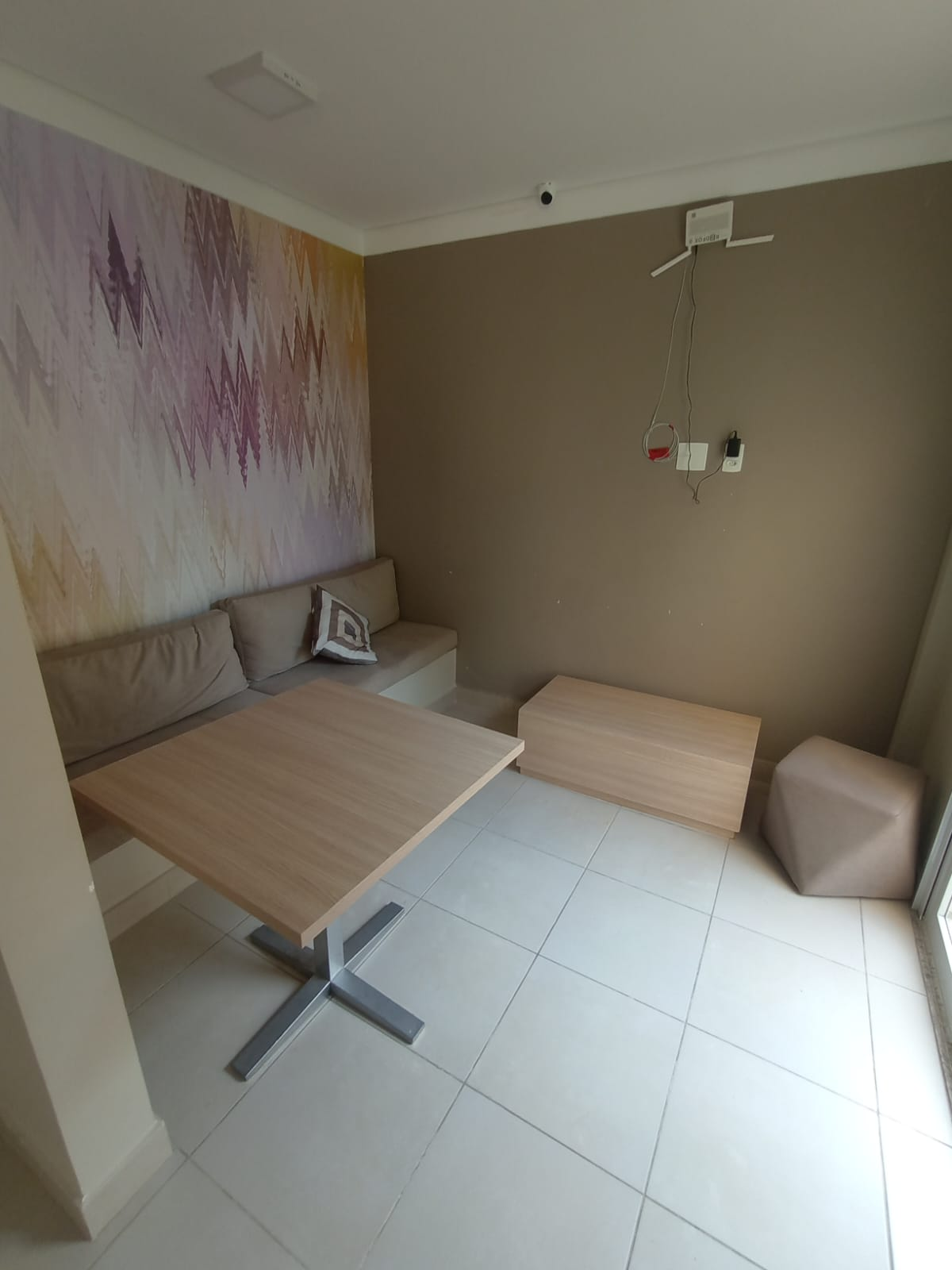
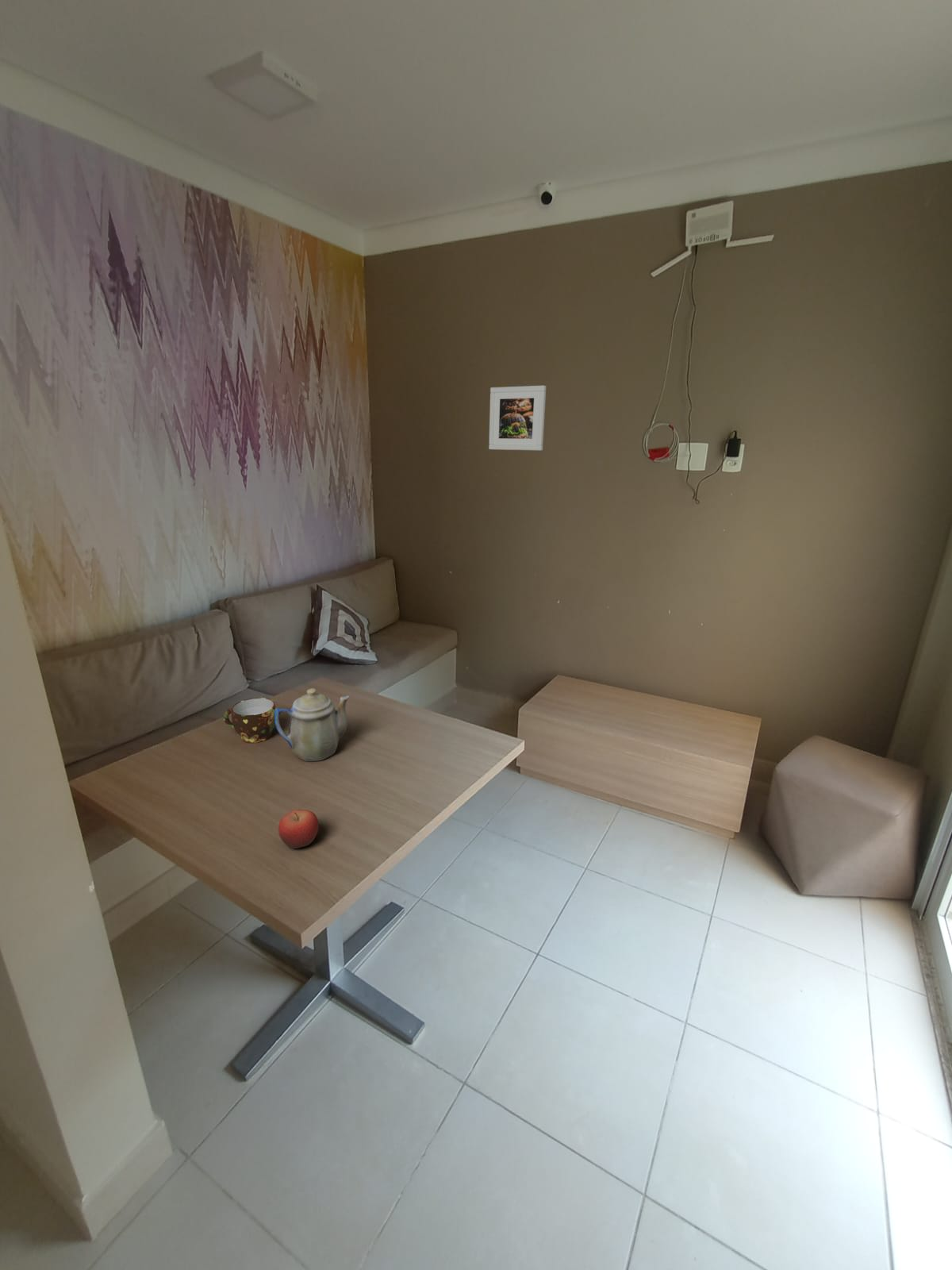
+ fruit [278,809,320,849]
+ cup [223,697,277,744]
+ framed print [488,385,547,451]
+ teapot [274,687,350,762]
